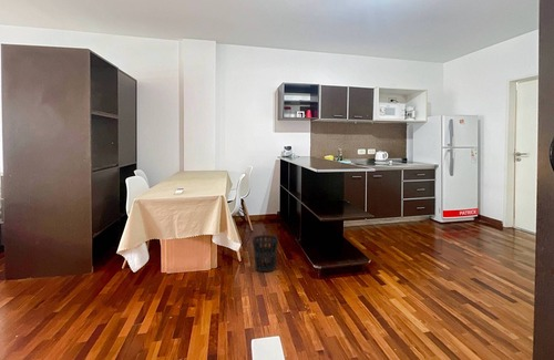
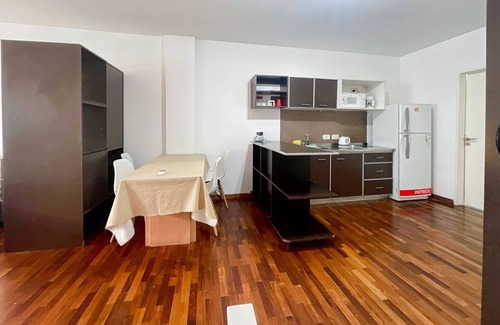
- wastebasket [252,234,279,272]
